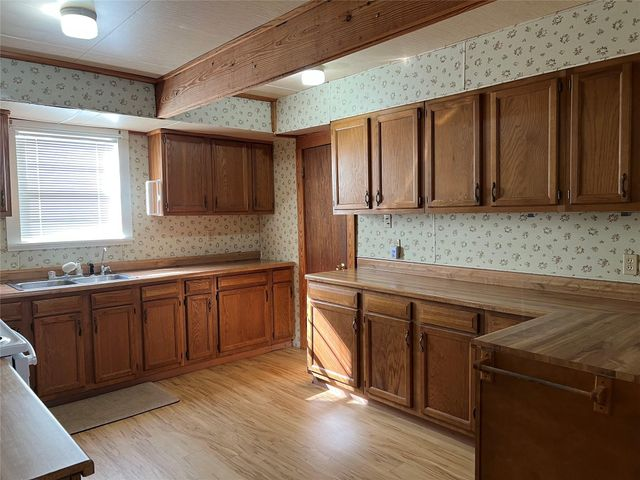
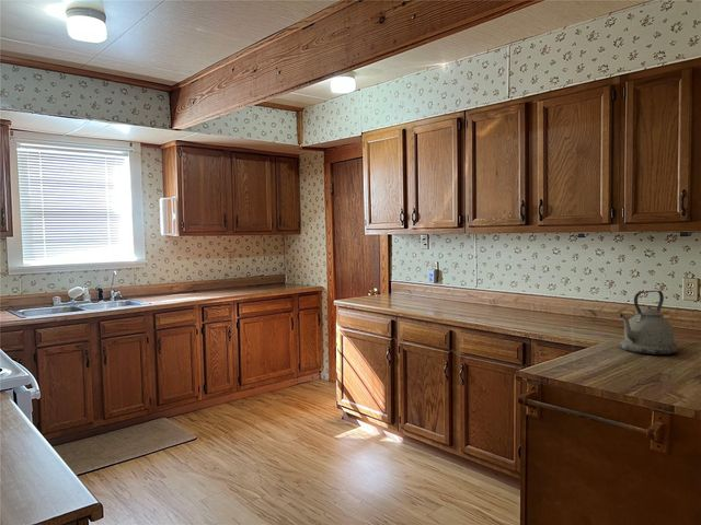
+ kettle [619,290,680,355]
